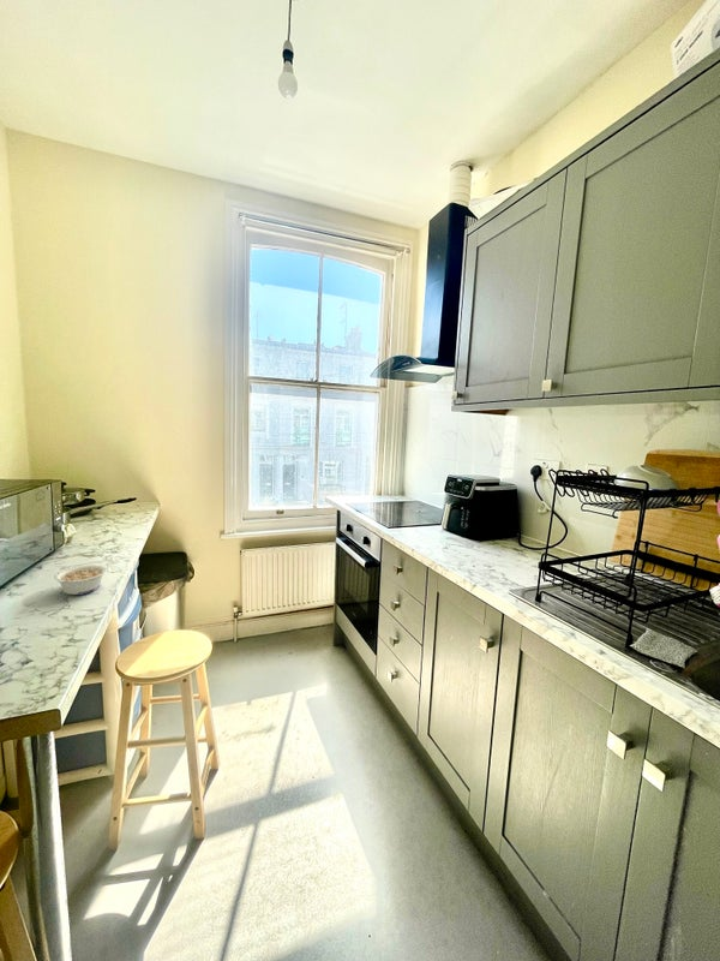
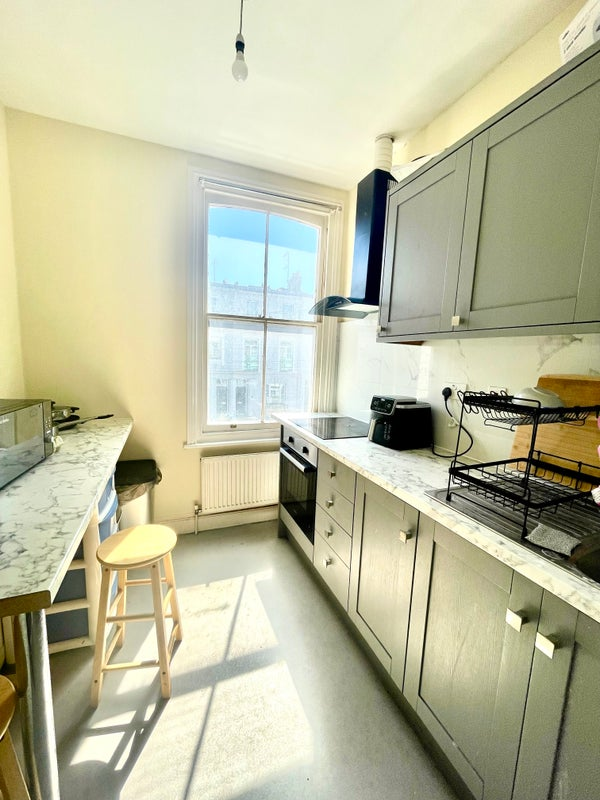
- legume [53,563,108,596]
